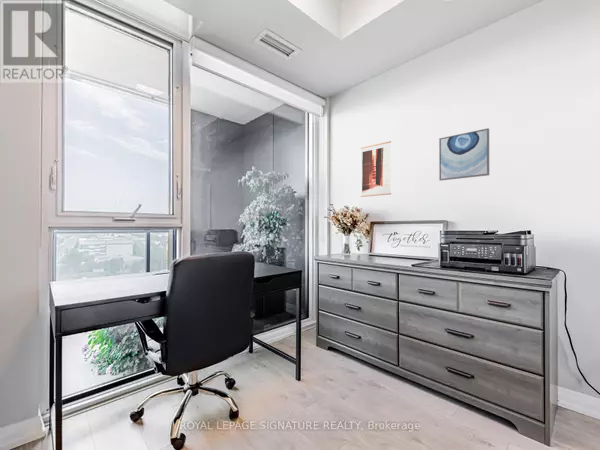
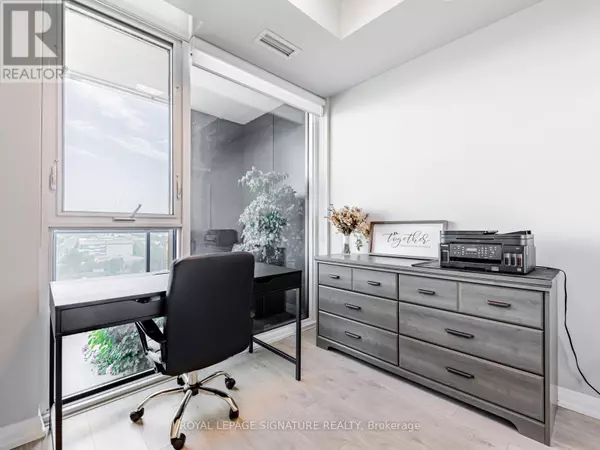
- wall art [360,140,392,198]
- wall art [438,127,490,182]
